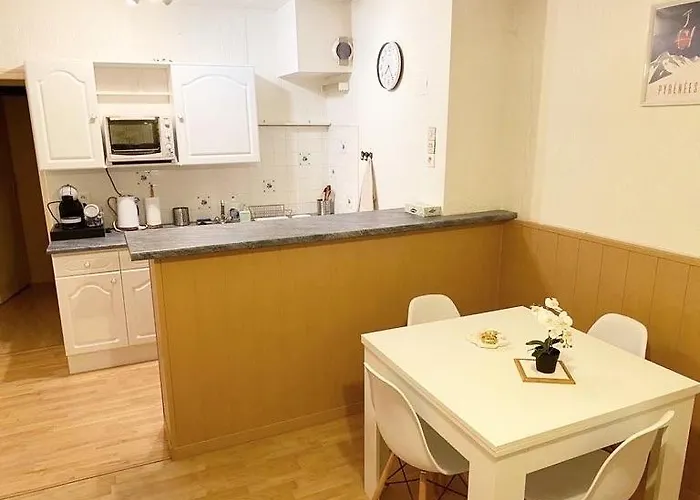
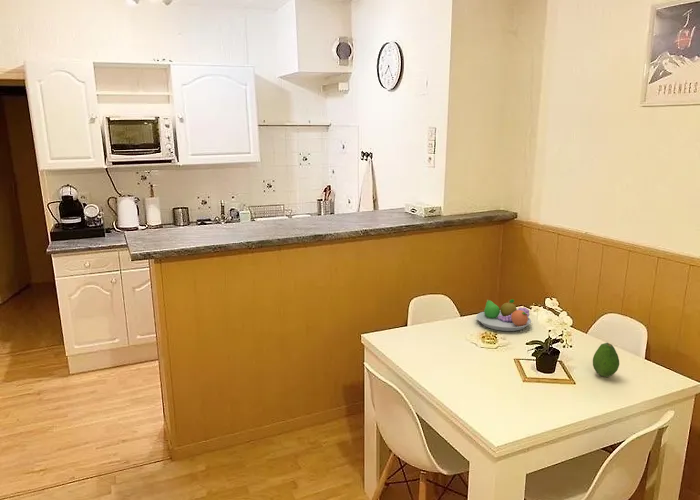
+ fruit bowl [475,298,532,332]
+ fruit [592,342,620,378]
